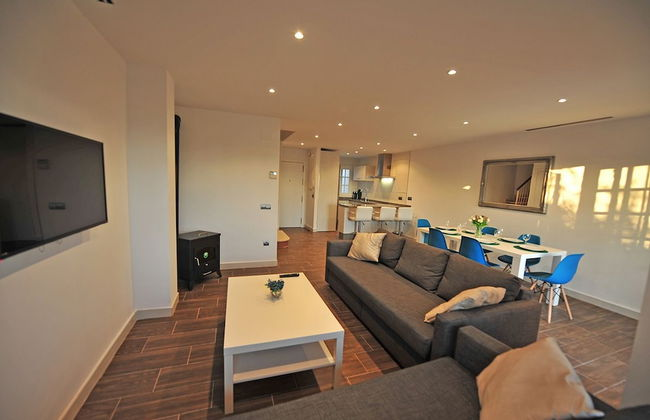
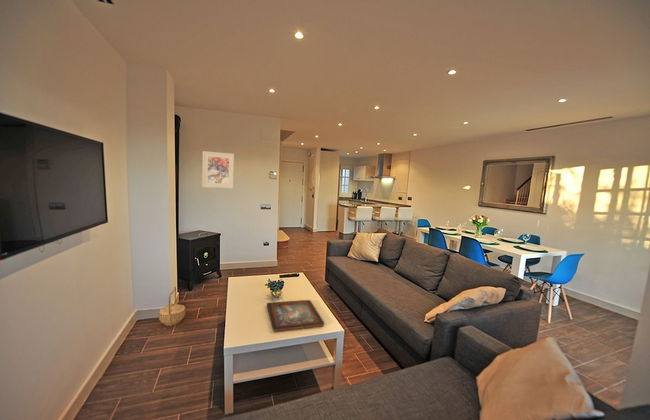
+ decorative tray [266,299,325,333]
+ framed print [201,150,235,189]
+ basket [158,286,187,327]
